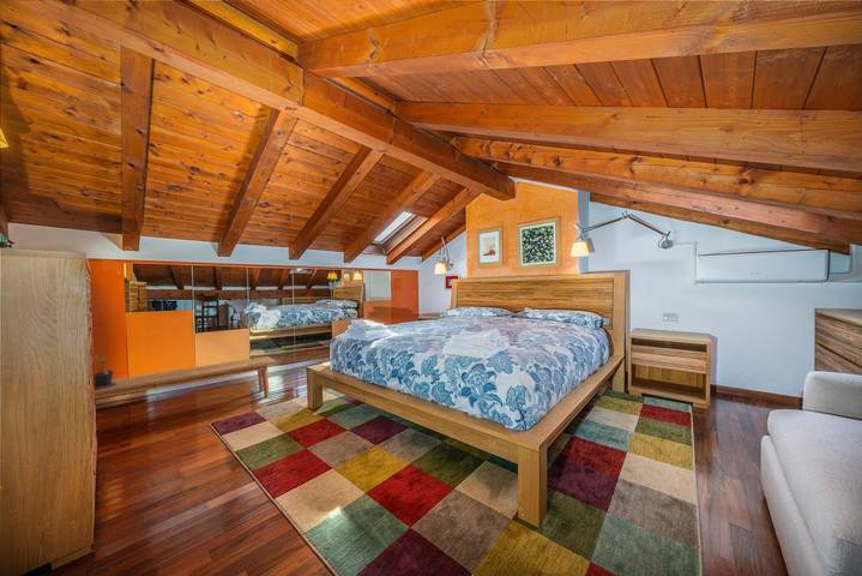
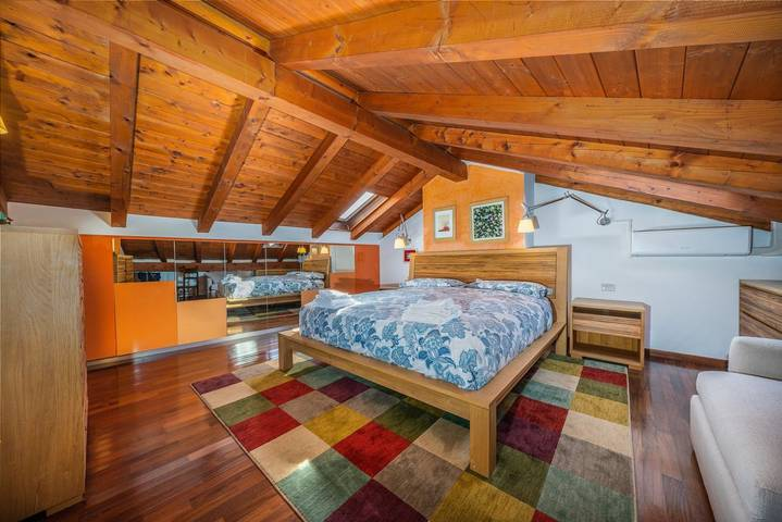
- potted plant [92,354,116,390]
- bench [94,355,277,400]
